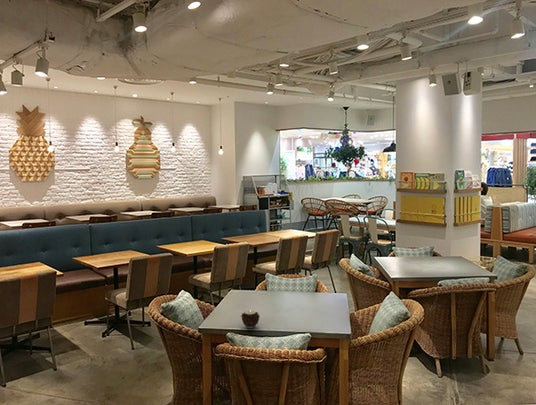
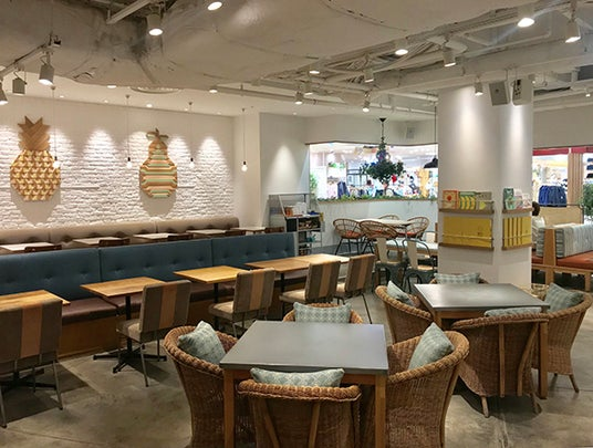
- candle [240,309,261,329]
